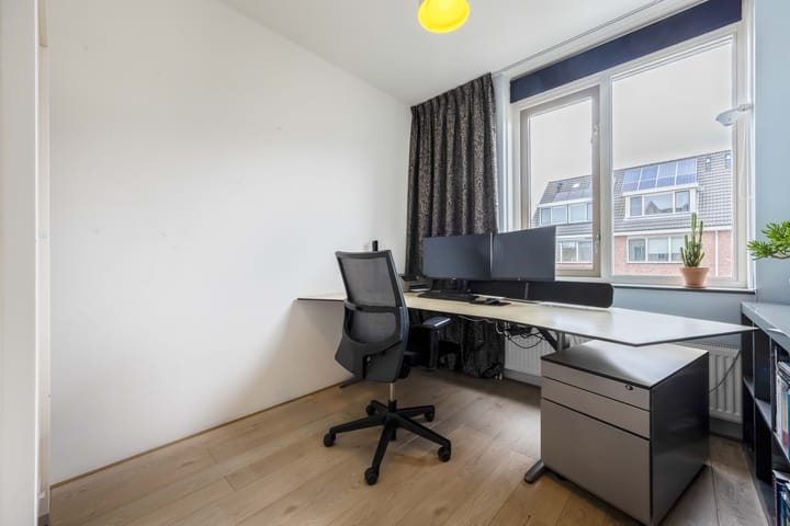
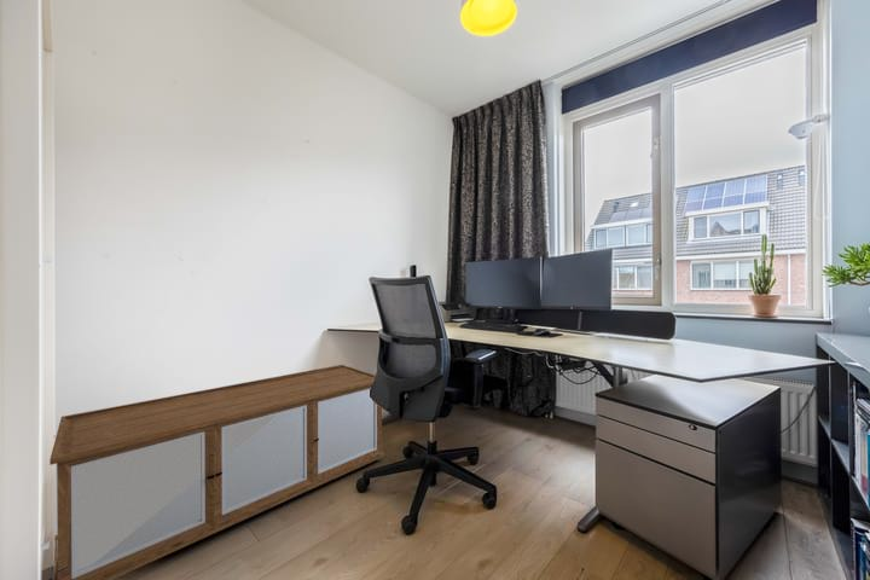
+ storage cabinet [48,364,387,580]
